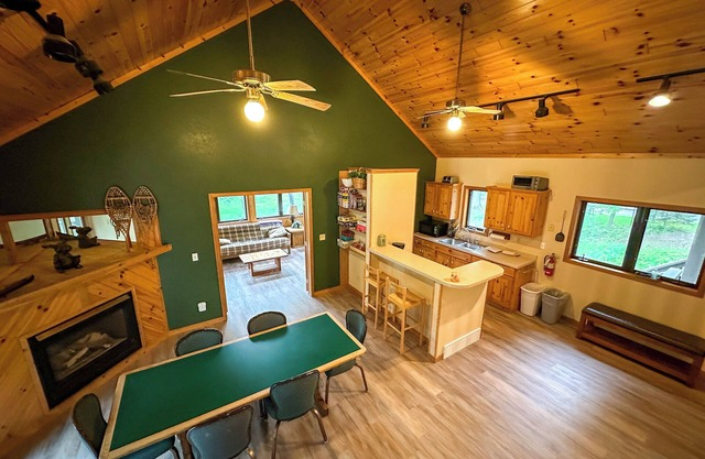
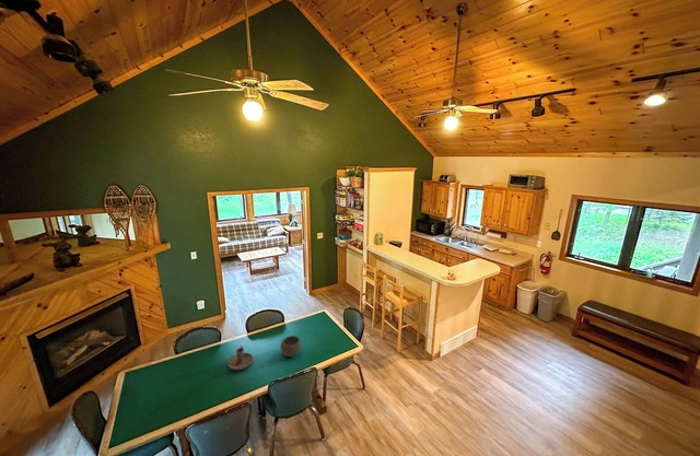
+ bowl [280,335,303,358]
+ candle holder [226,344,254,371]
